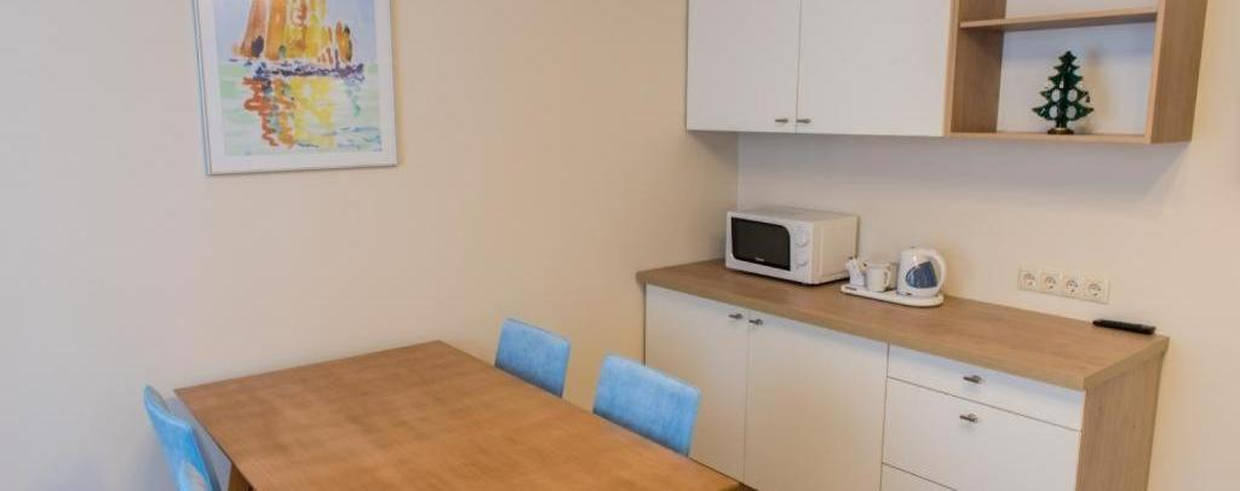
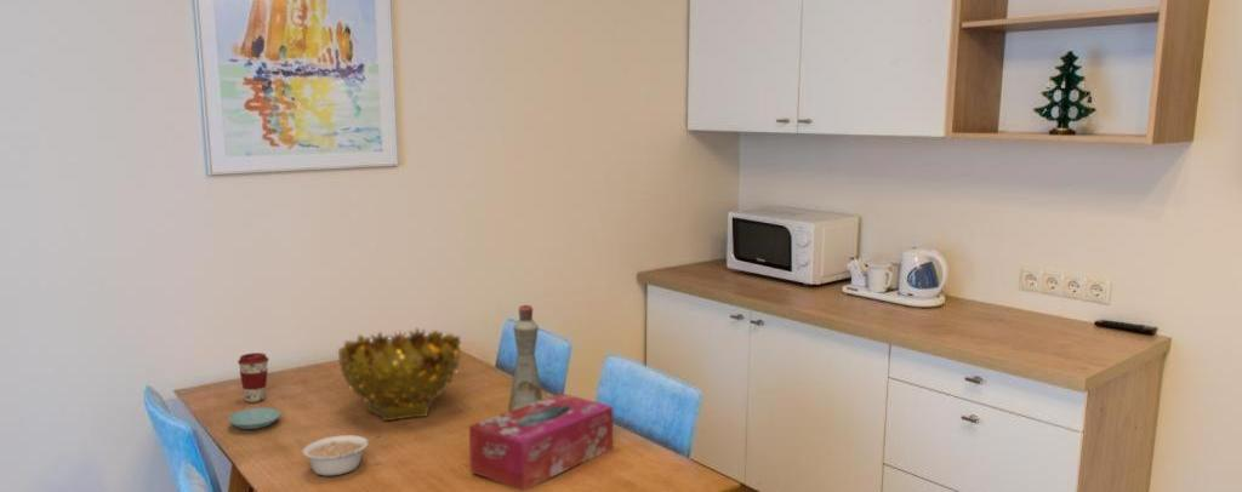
+ legume [302,434,382,477]
+ bottle [507,303,543,412]
+ decorative bowl [337,326,462,422]
+ tissue box [468,393,614,492]
+ coffee cup [237,351,270,404]
+ saucer [227,407,283,430]
